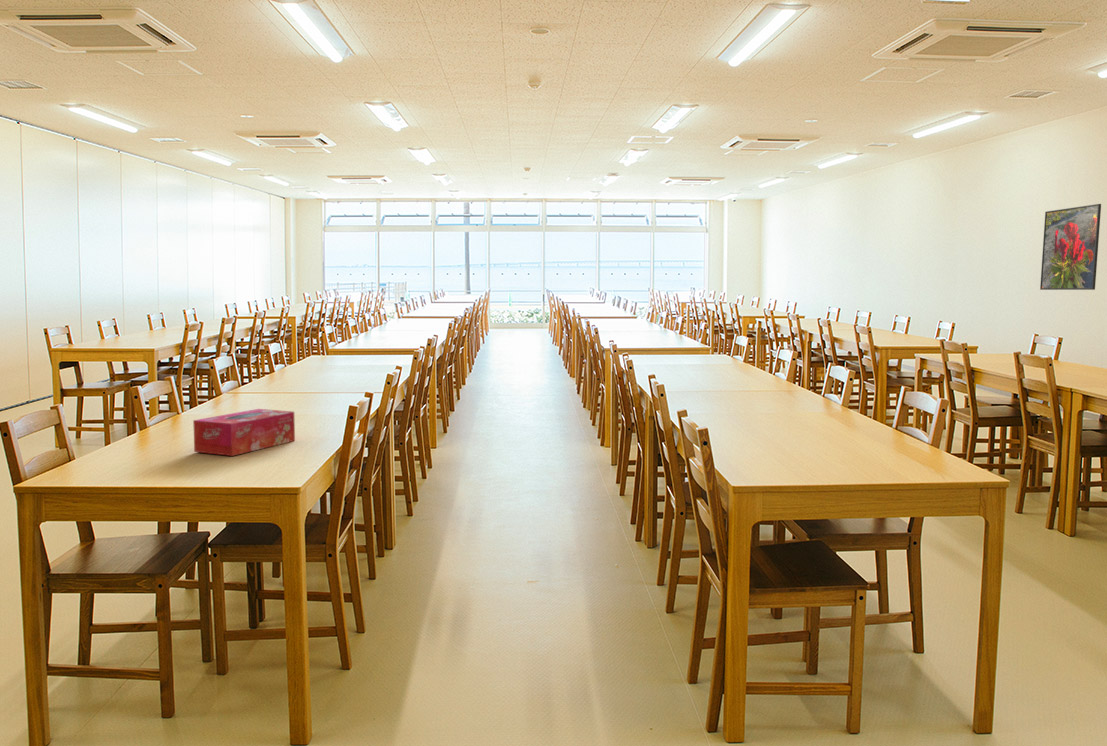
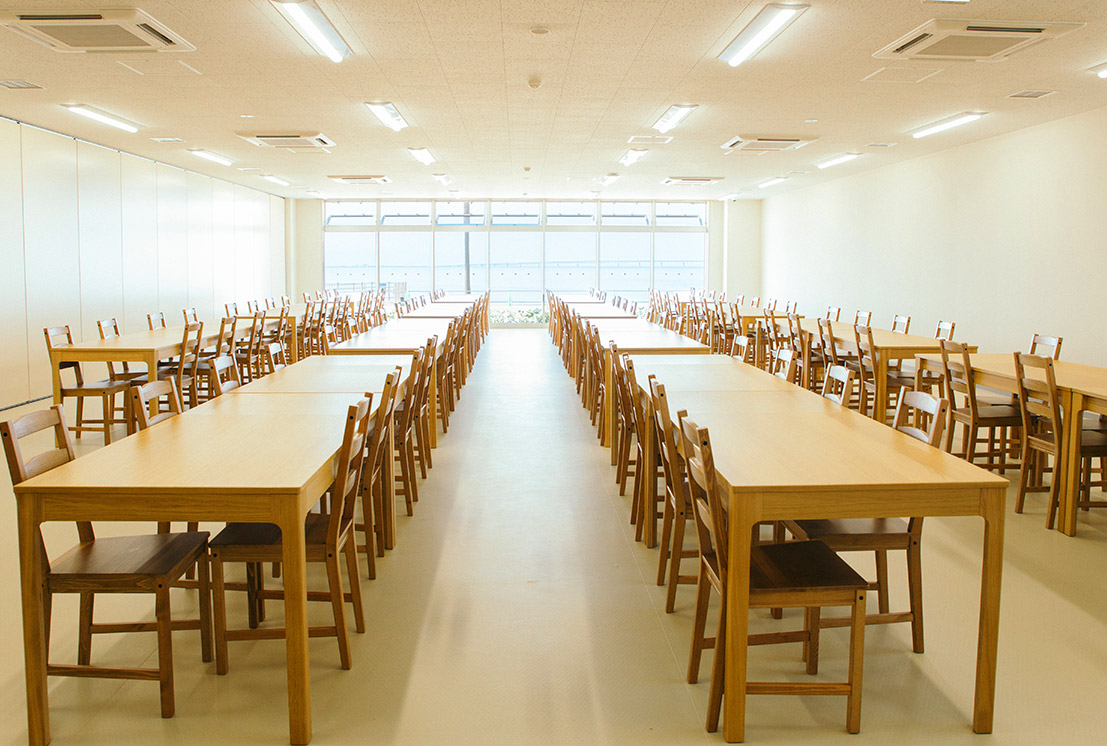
- tissue box [192,408,296,457]
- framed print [1039,203,1102,291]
